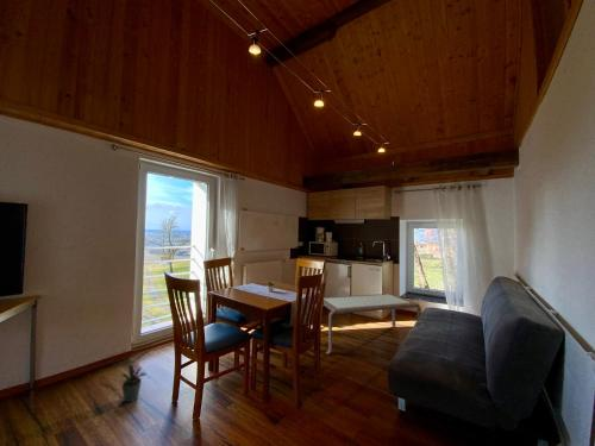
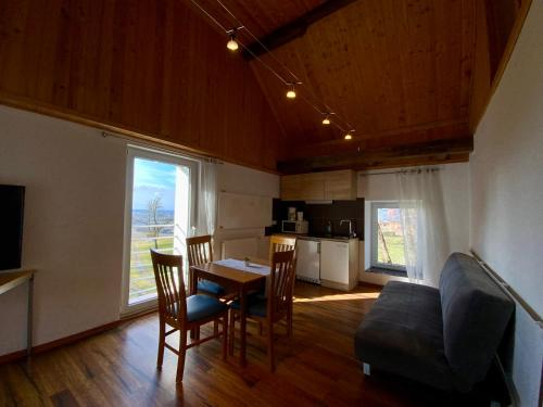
- potted plant [119,364,148,403]
- coffee table [322,293,422,356]
